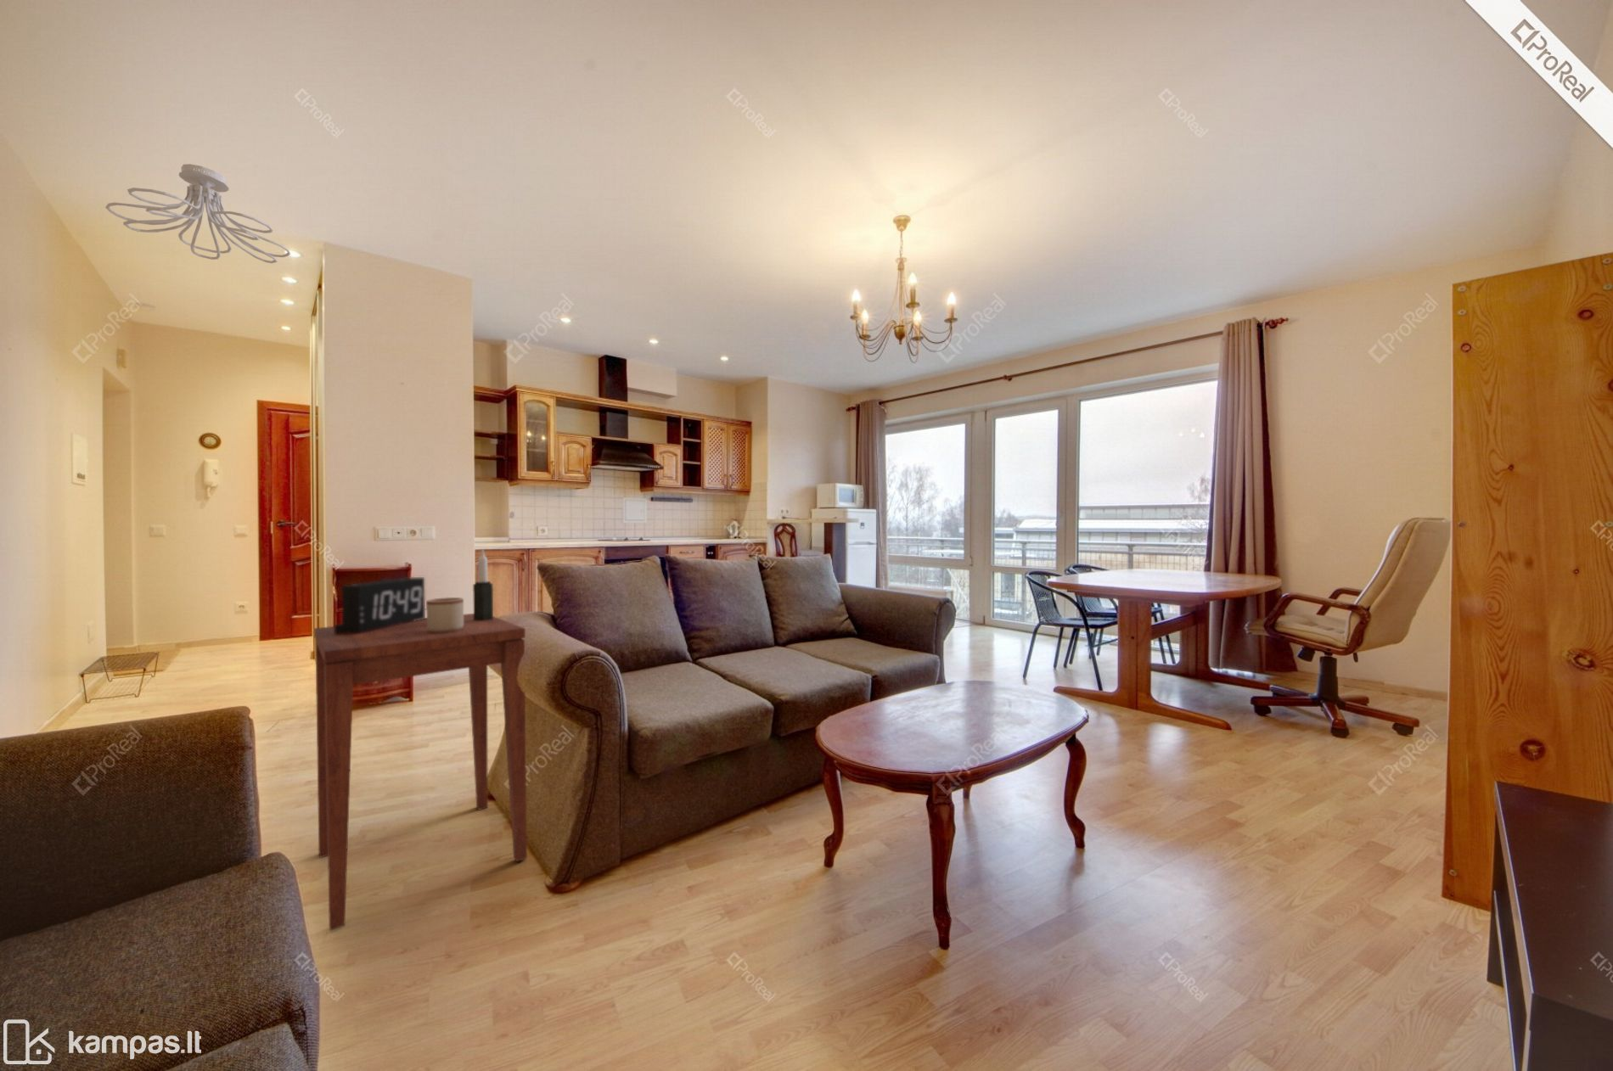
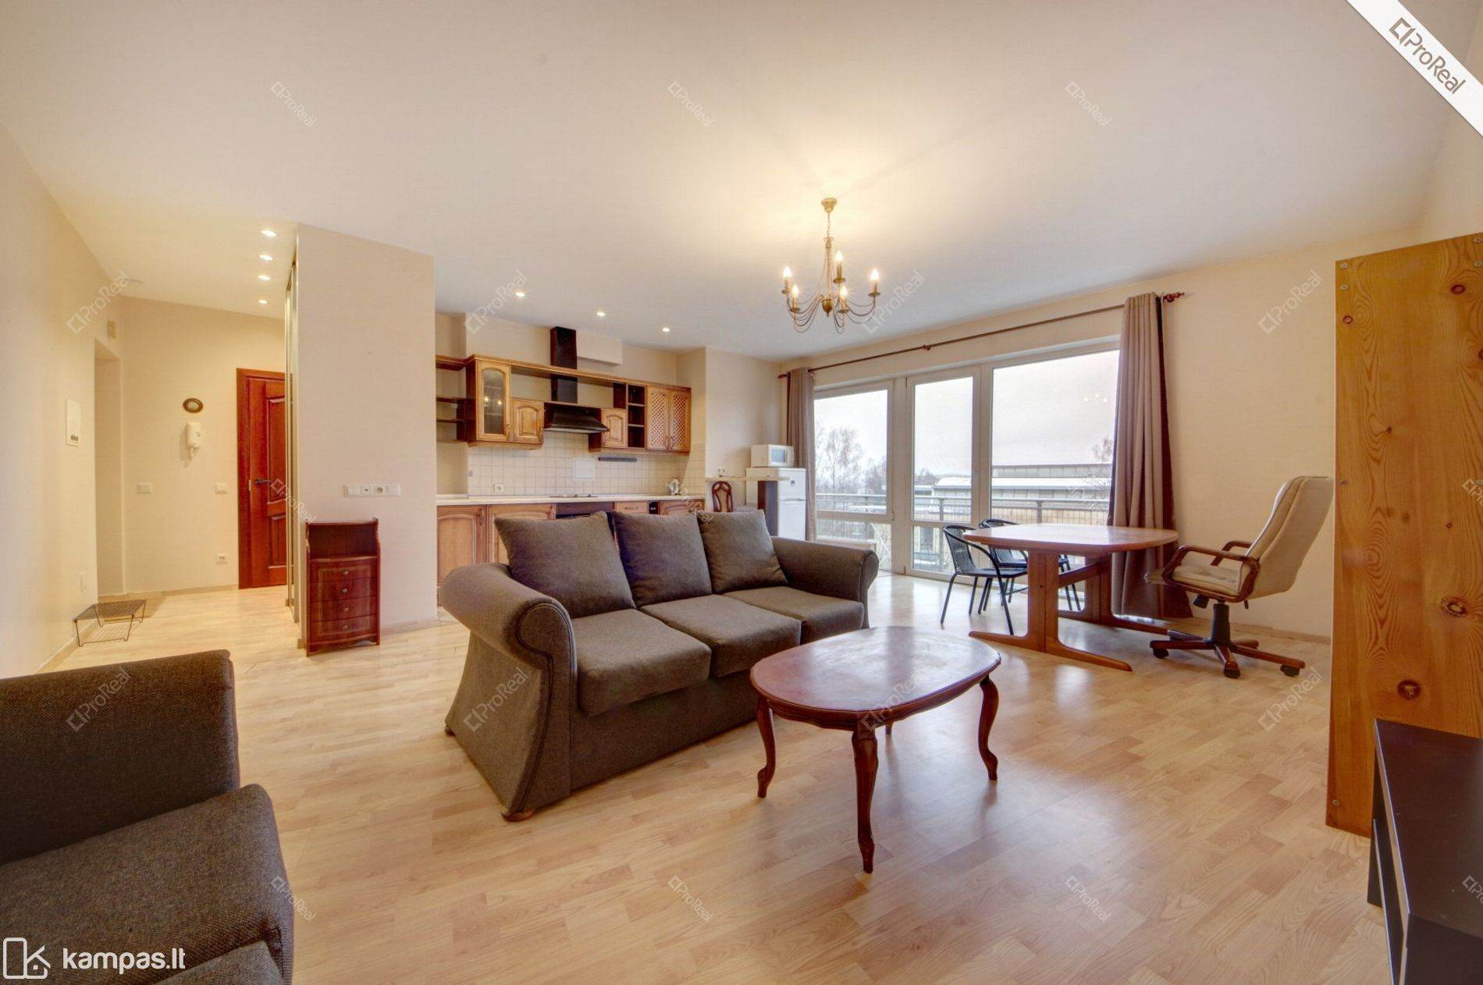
- side table [313,613,528,932]
- candle [472,549,494,622]
- mug [426,596,464,634]
- alarm clock [334,576,426,634]
- ceiling light fixture [104,163,292,264]
